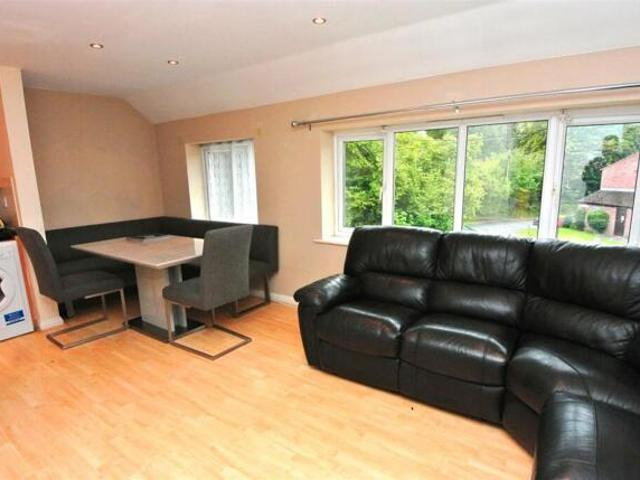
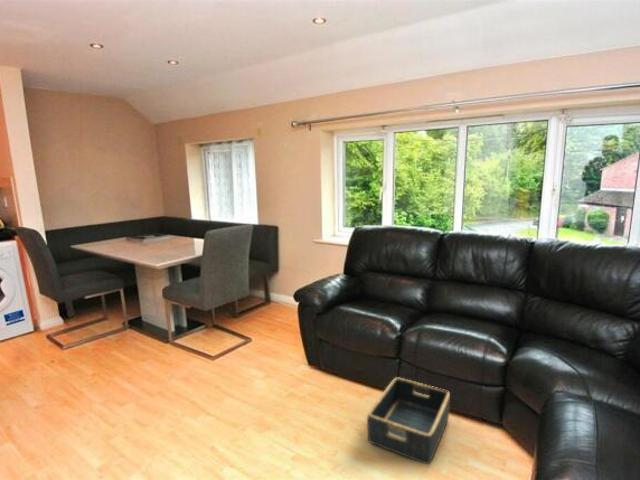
+ basket [366,376,451,465]
